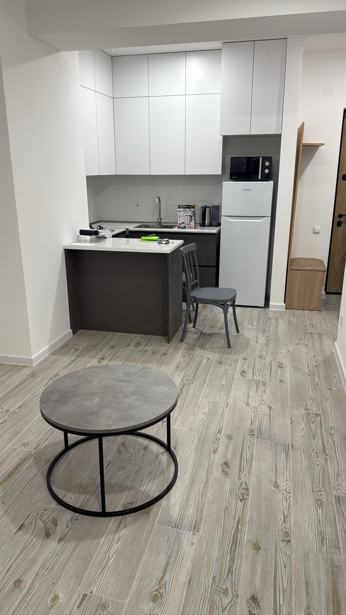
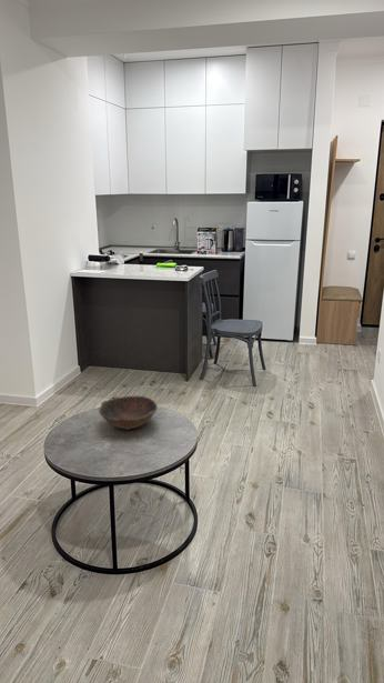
+ bowl [98,395,159,431]
